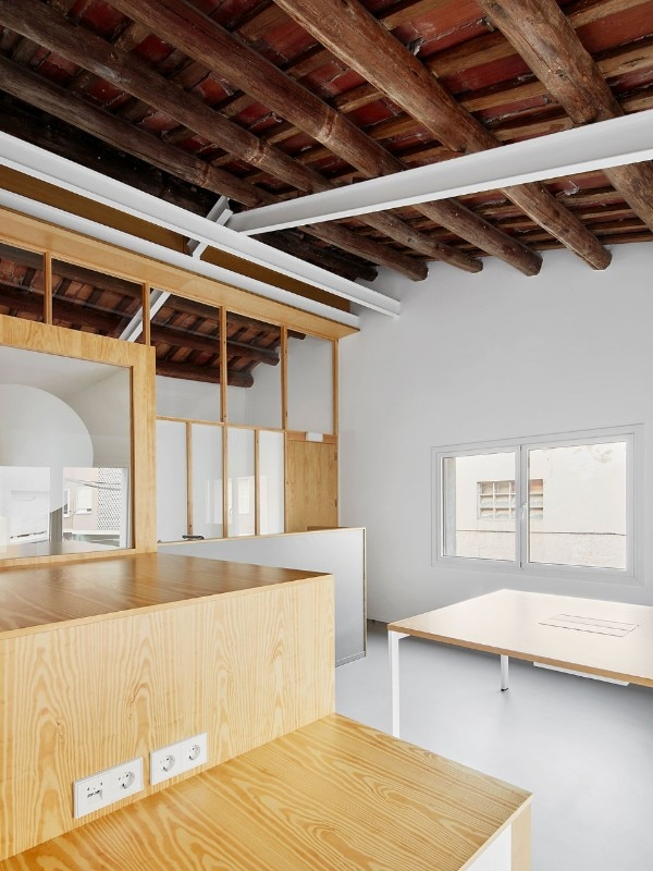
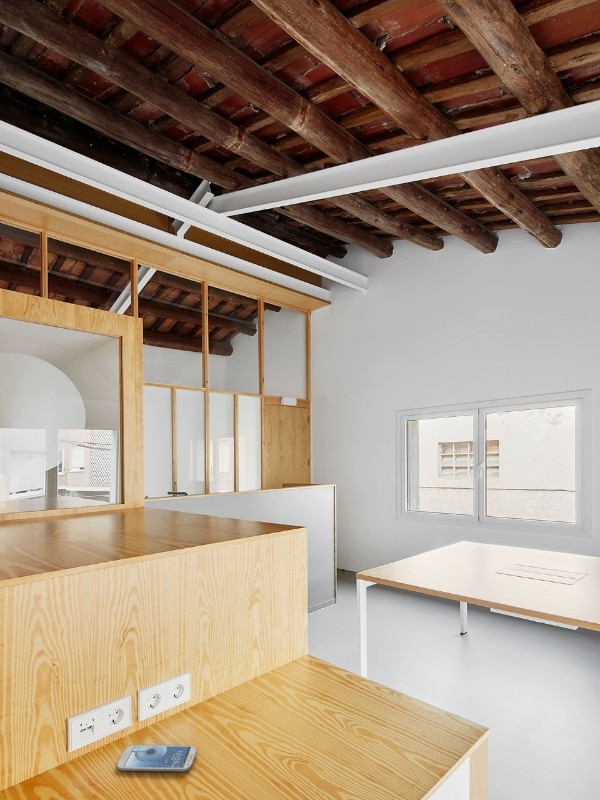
+ smartphone [116,744,198,772]
